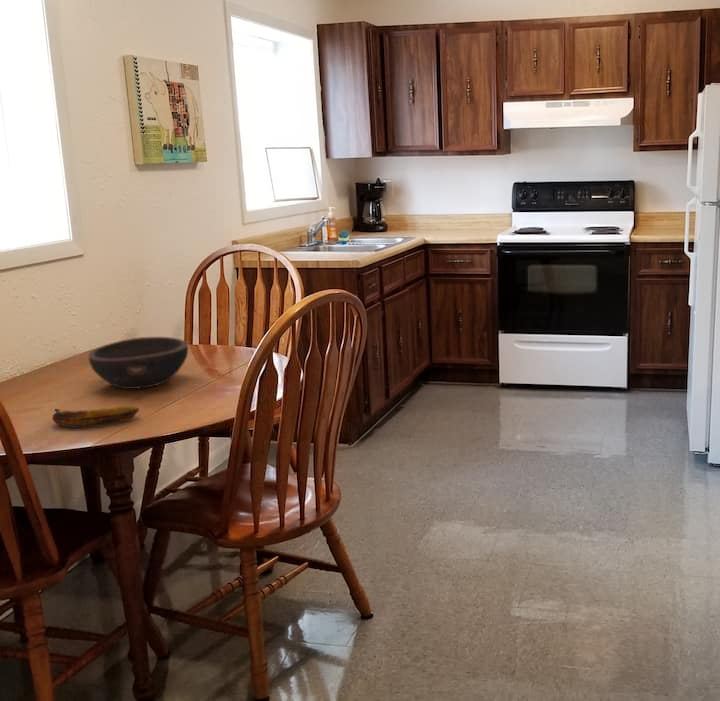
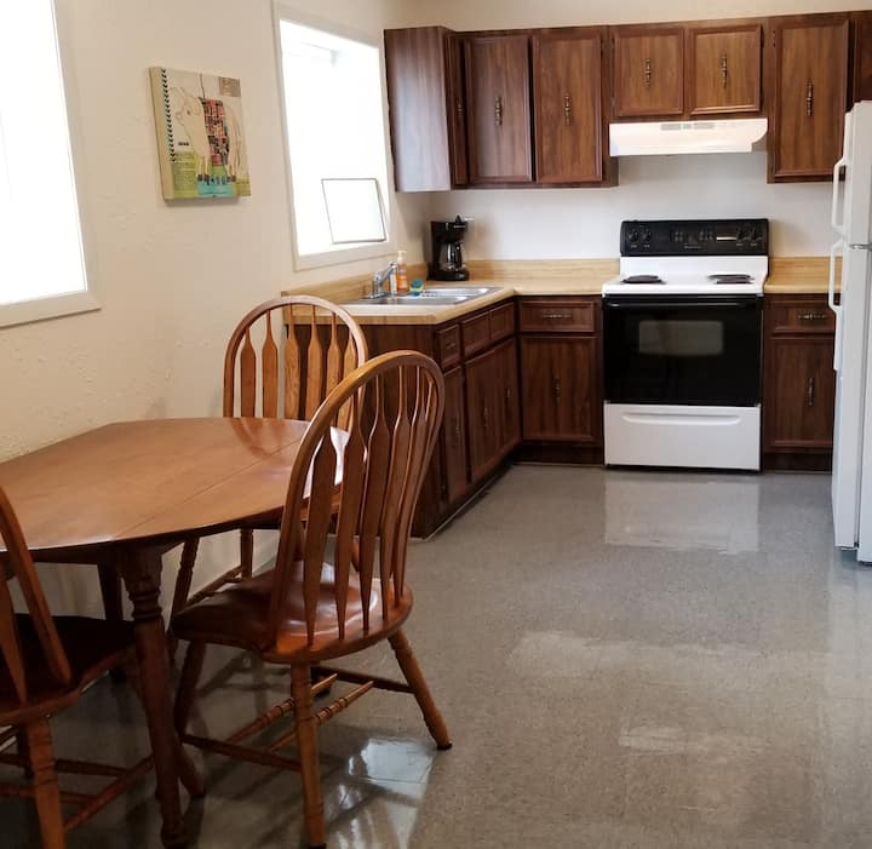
- banana [52,405,140,428]
- bowl [87,336,189,390]
